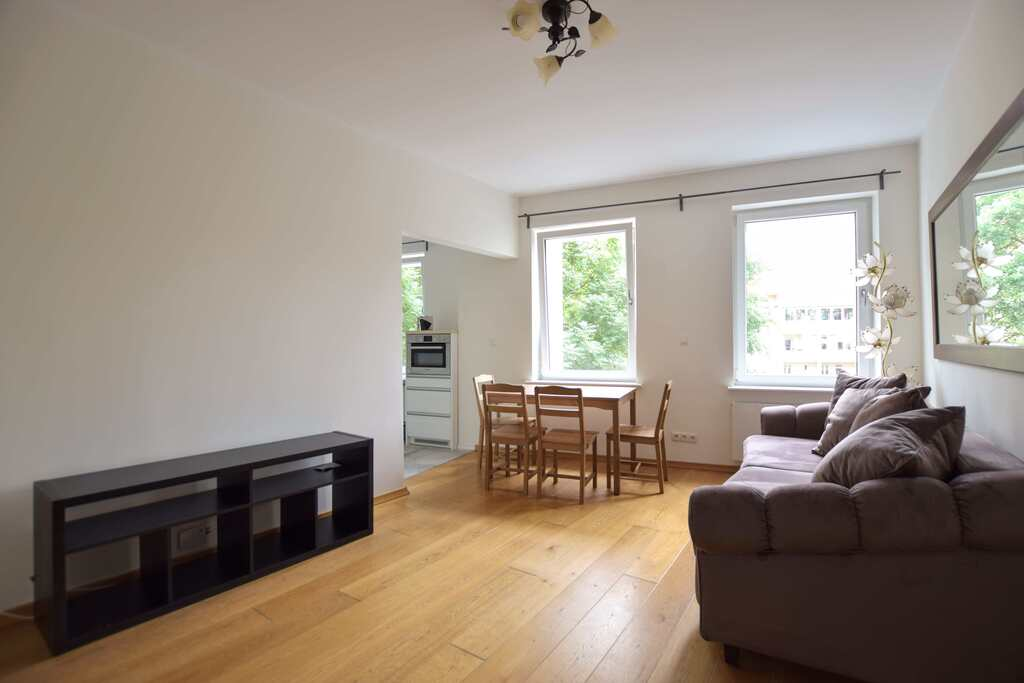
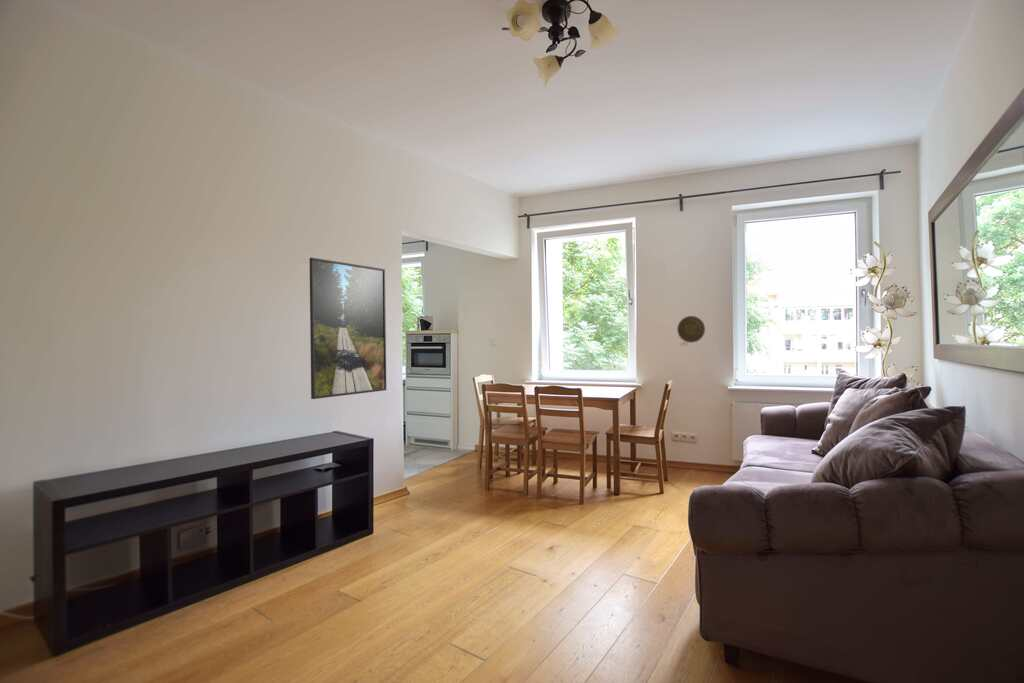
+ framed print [308,257,387,400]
+ decorative plate [676,315,706,344]
